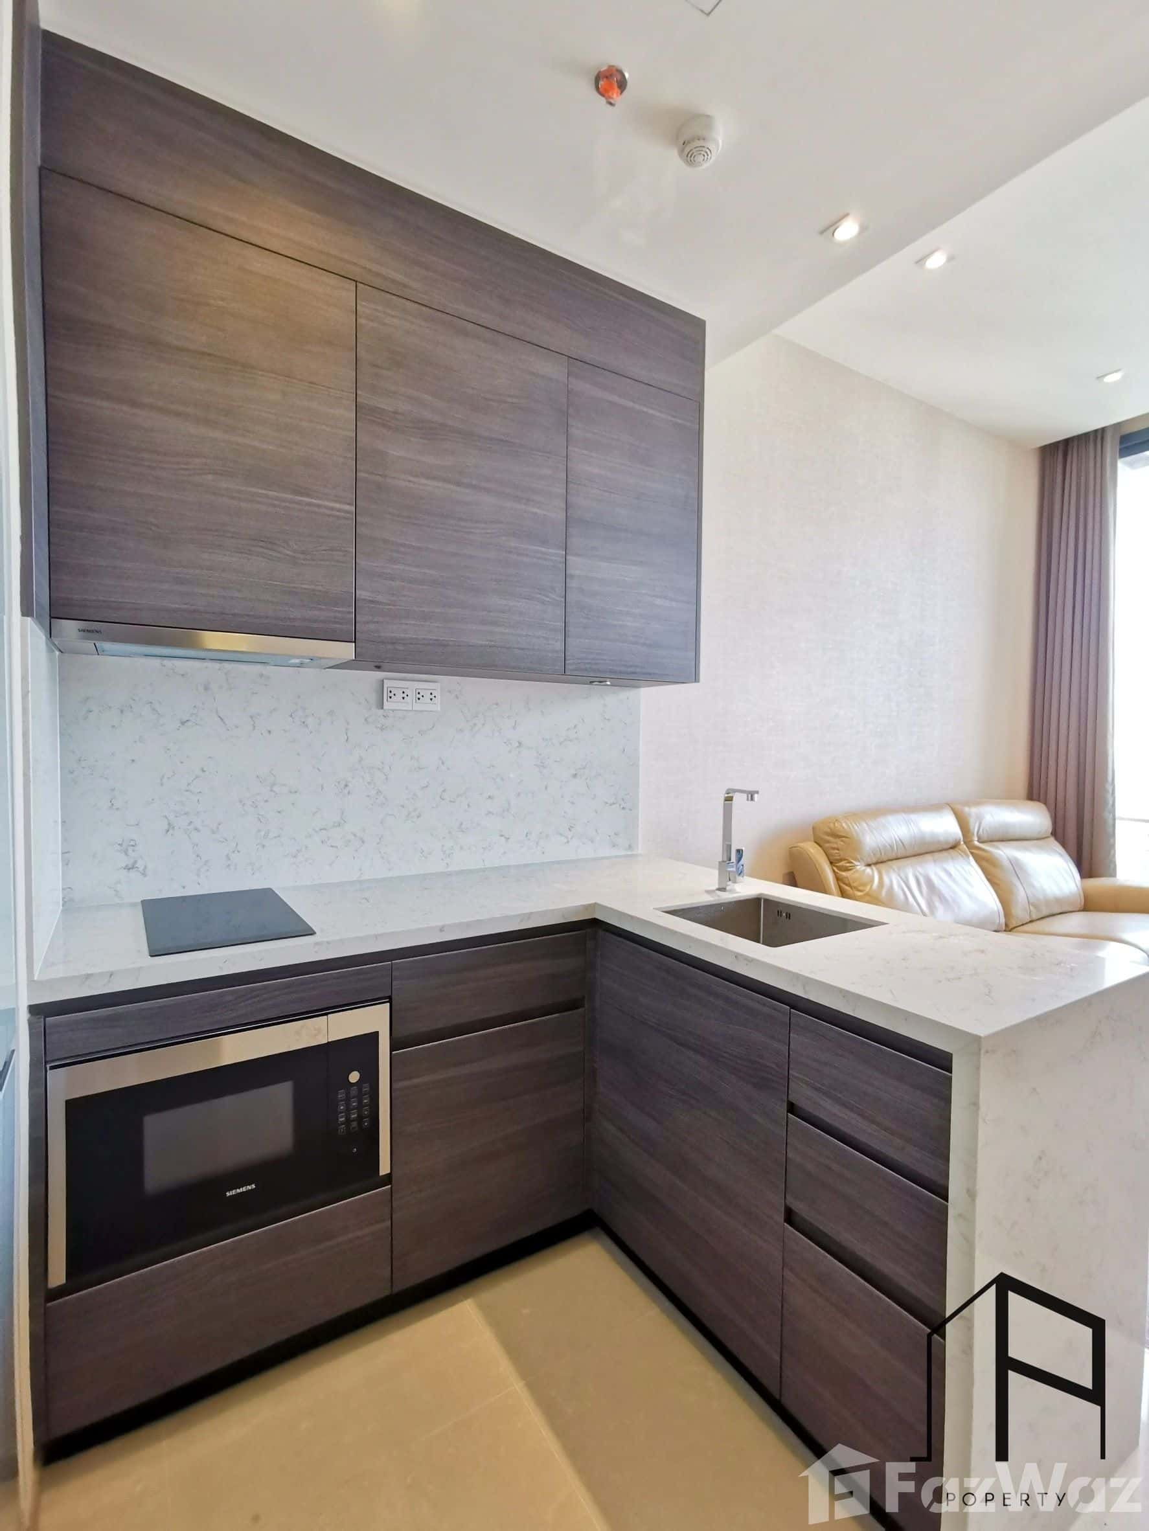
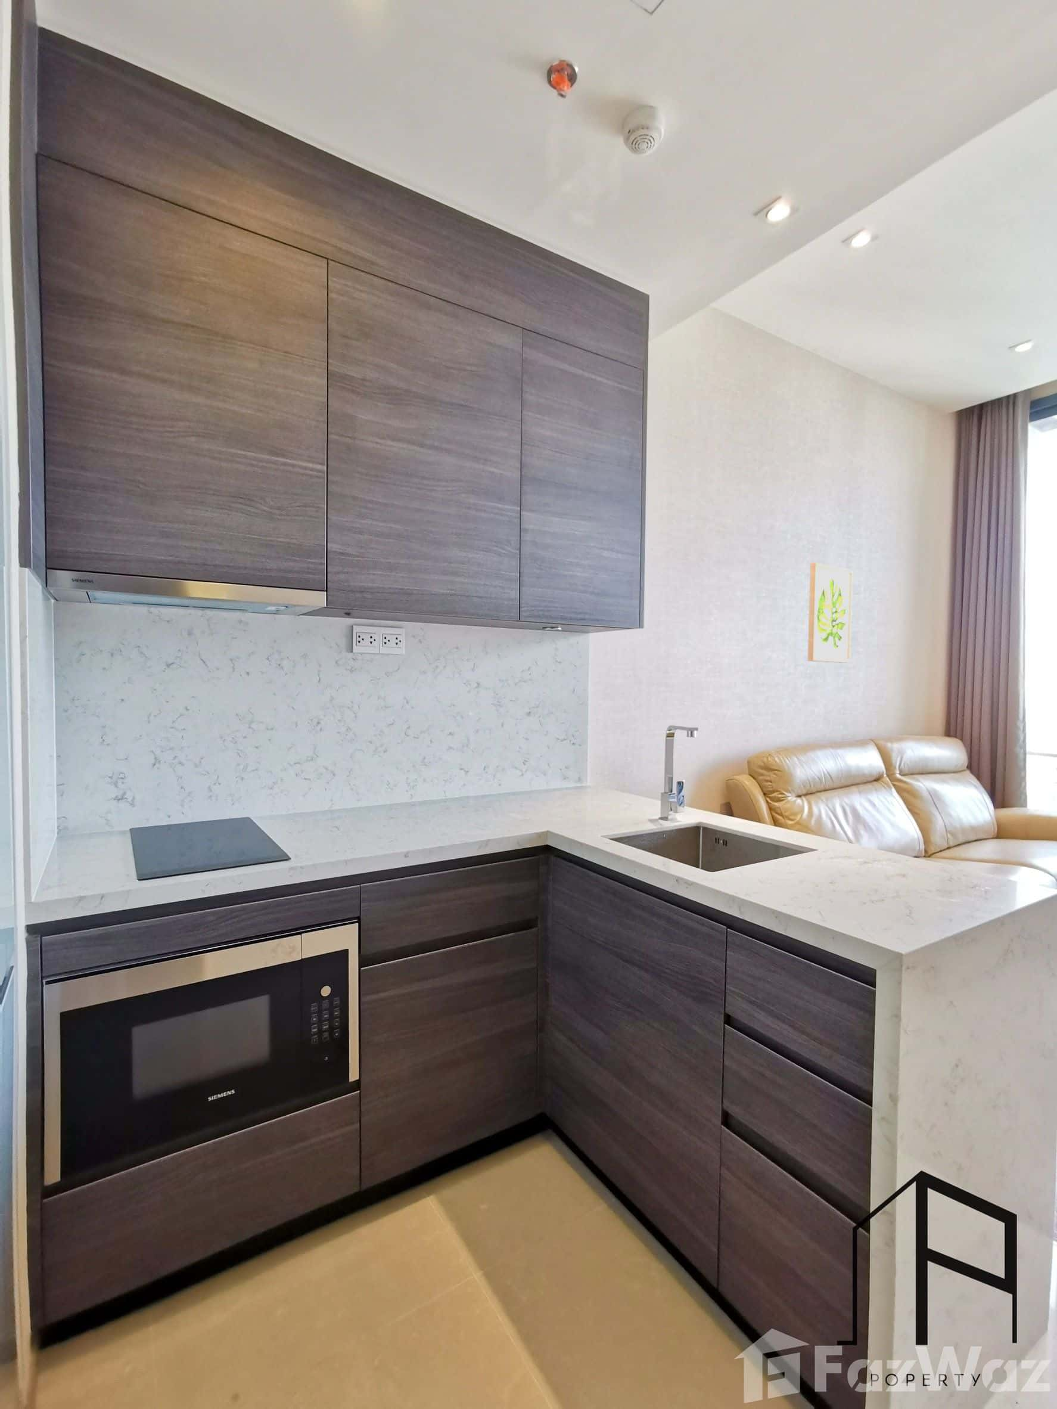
+ wall art [807,562,854,663]
